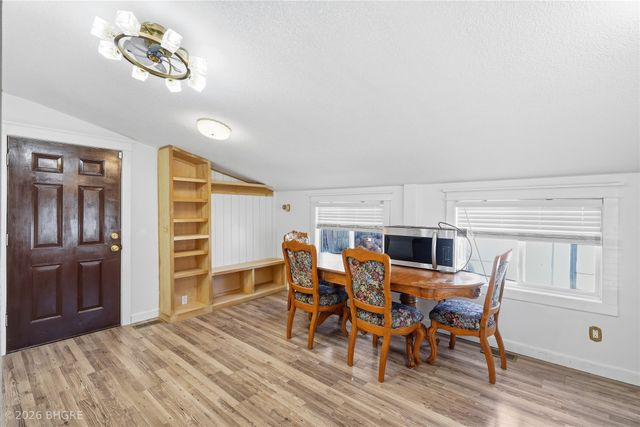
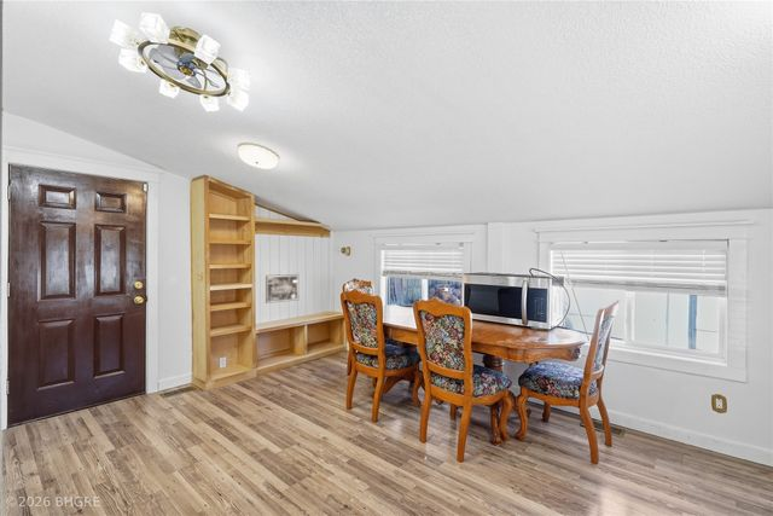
+ wall art [265,273,301,305]
